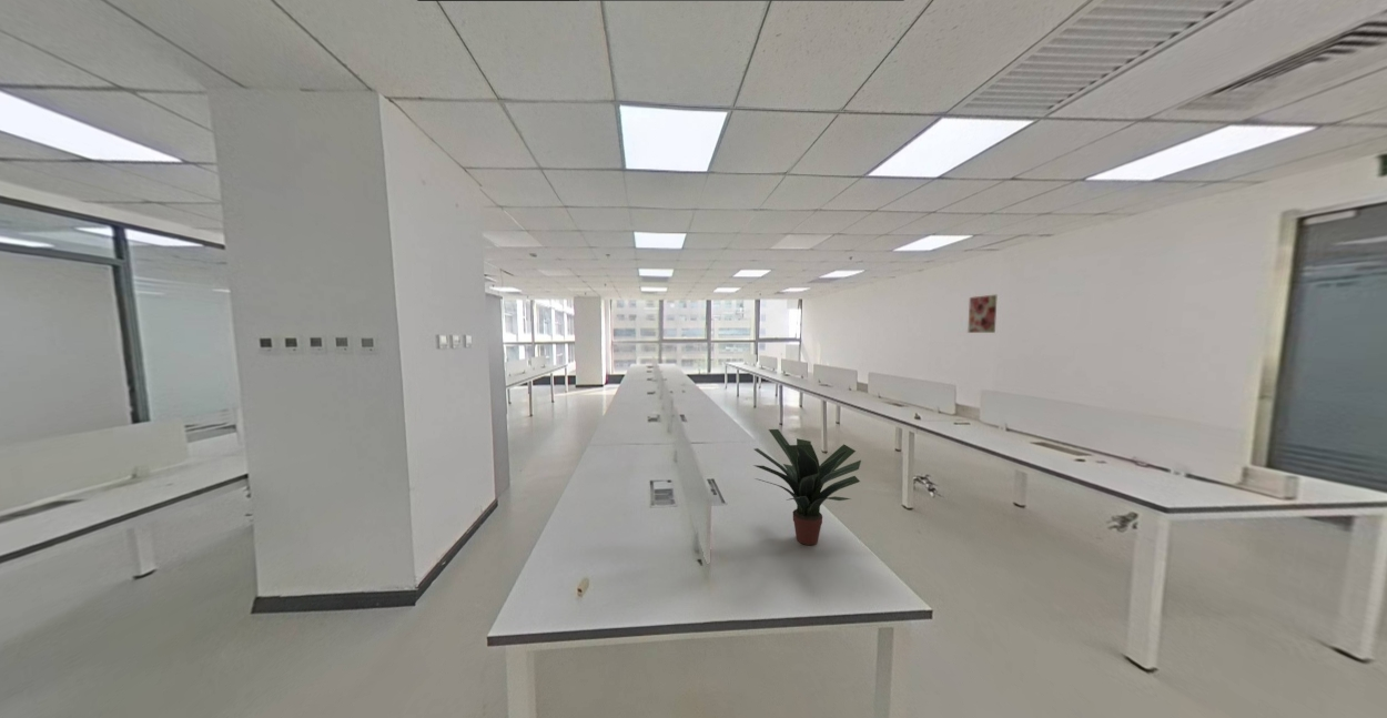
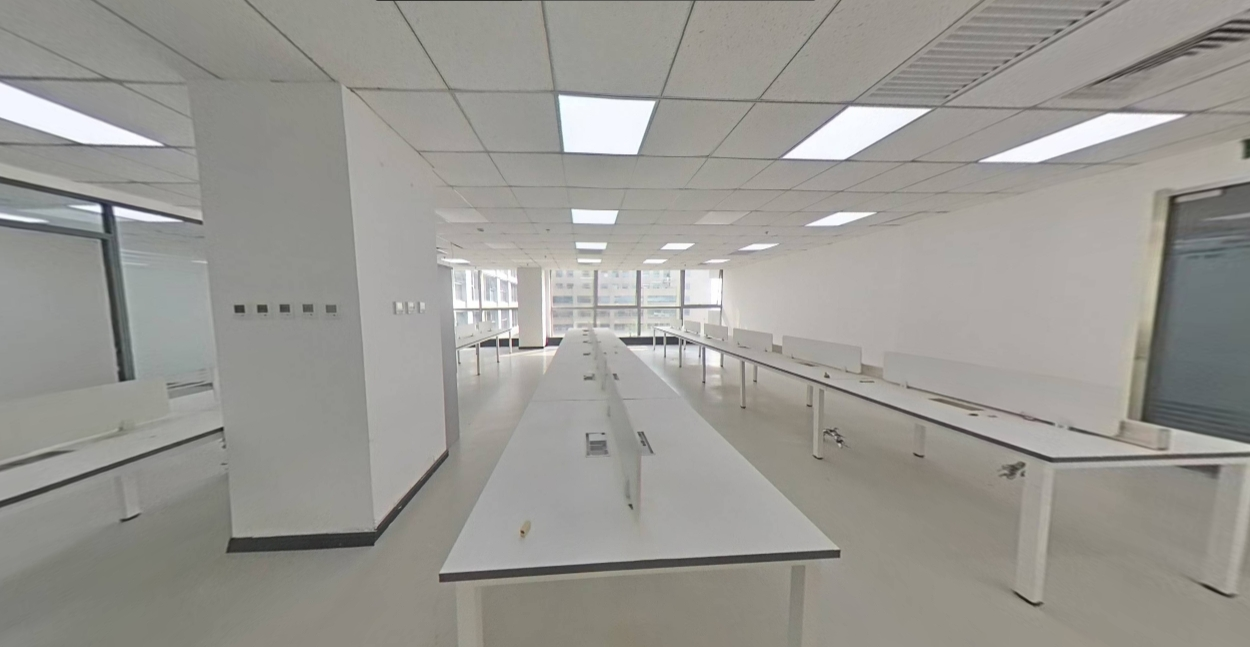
- potted plant [752,428,862,546]
- wall art [966,294,999,334]
